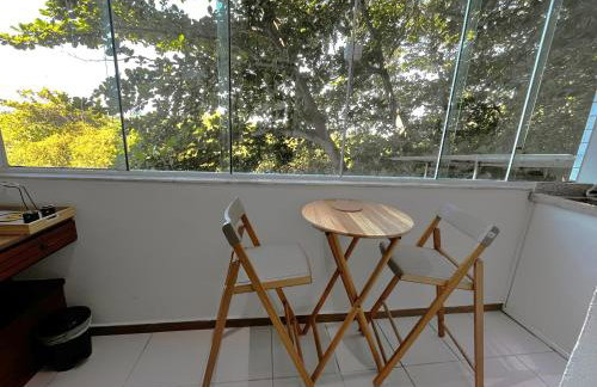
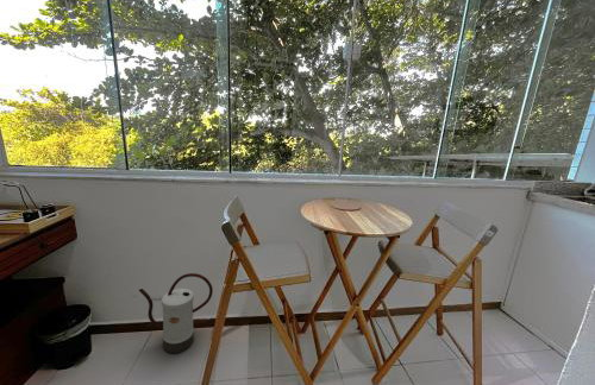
+ watering can [138,272,214,354]
